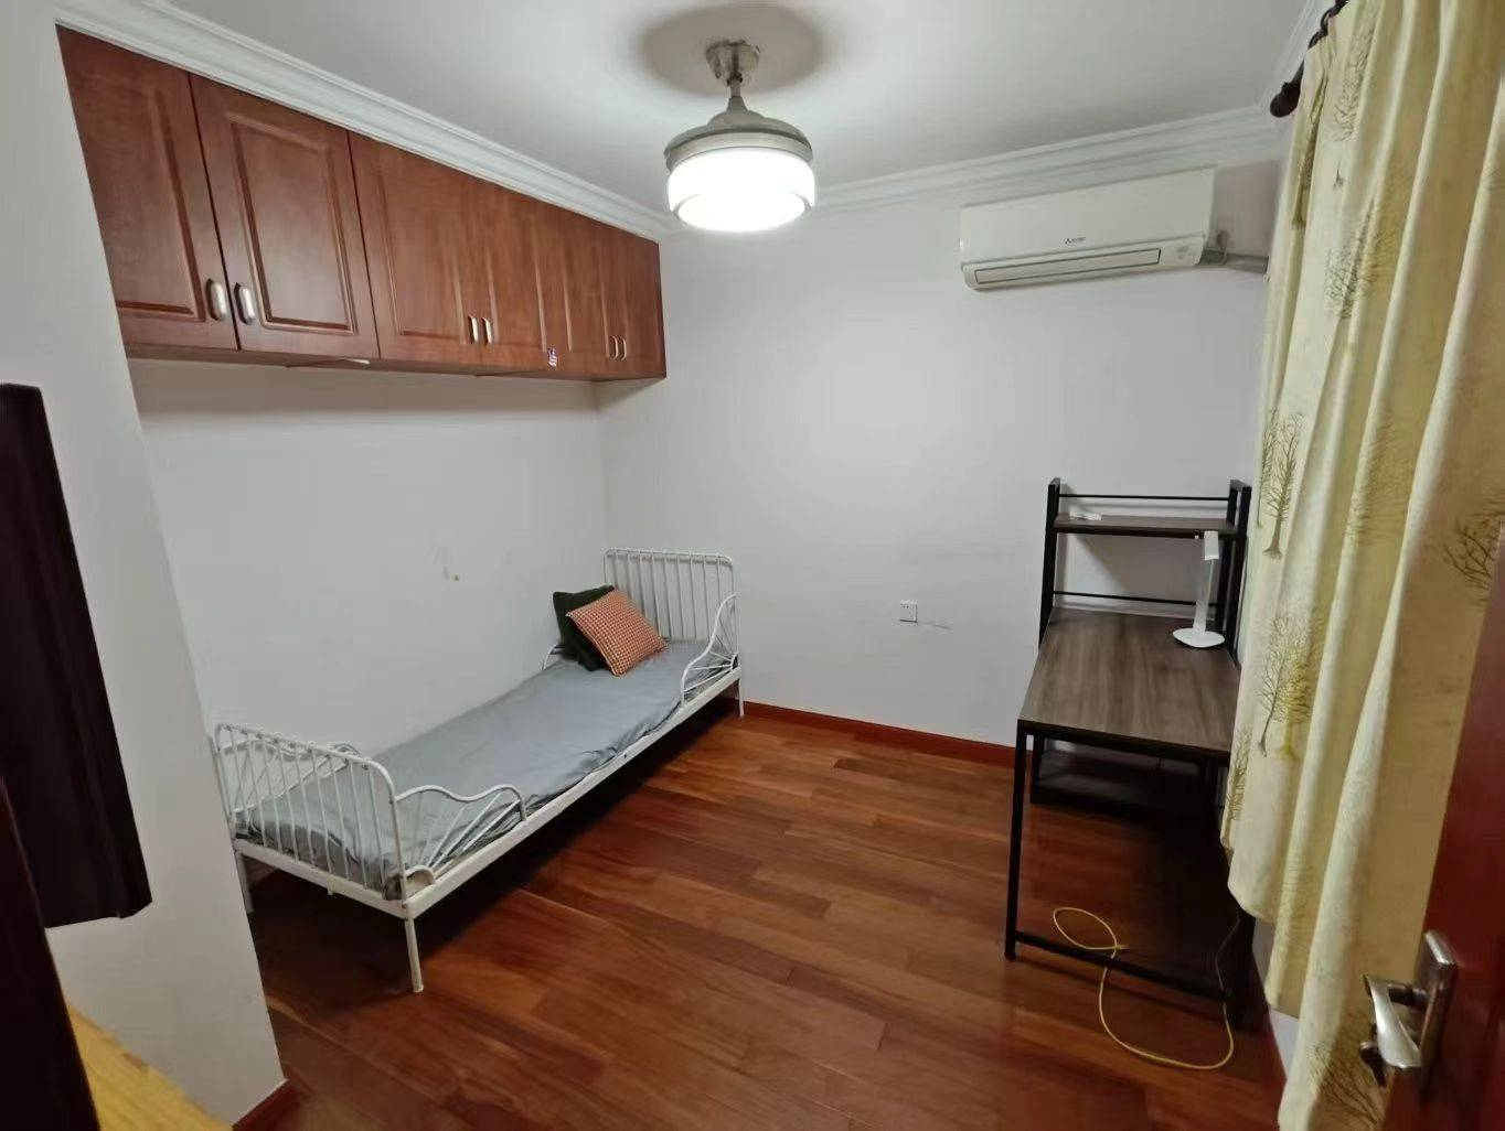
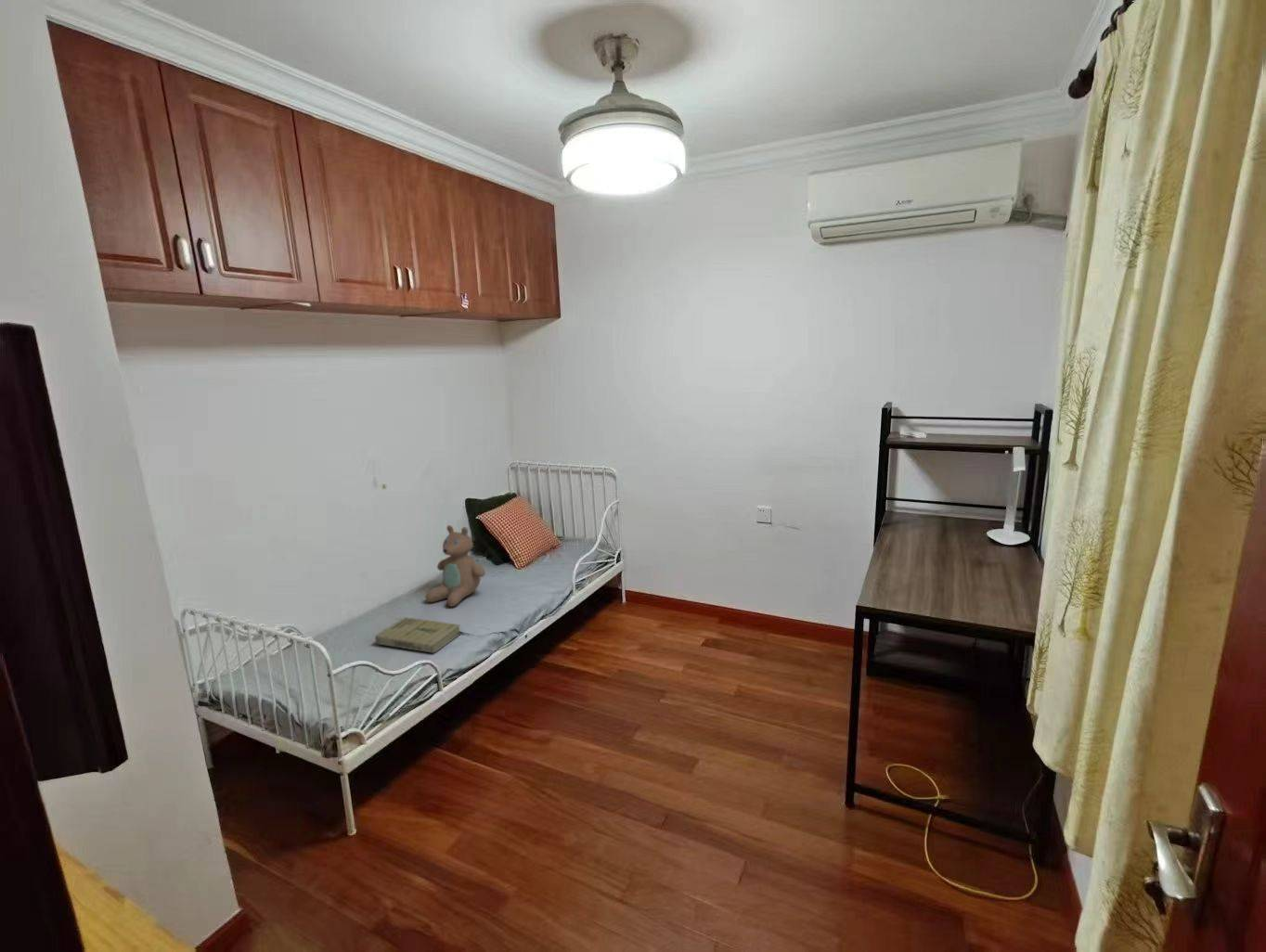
+ book [374,616,462,654]
+ teddy bear [424,524,486,608]
